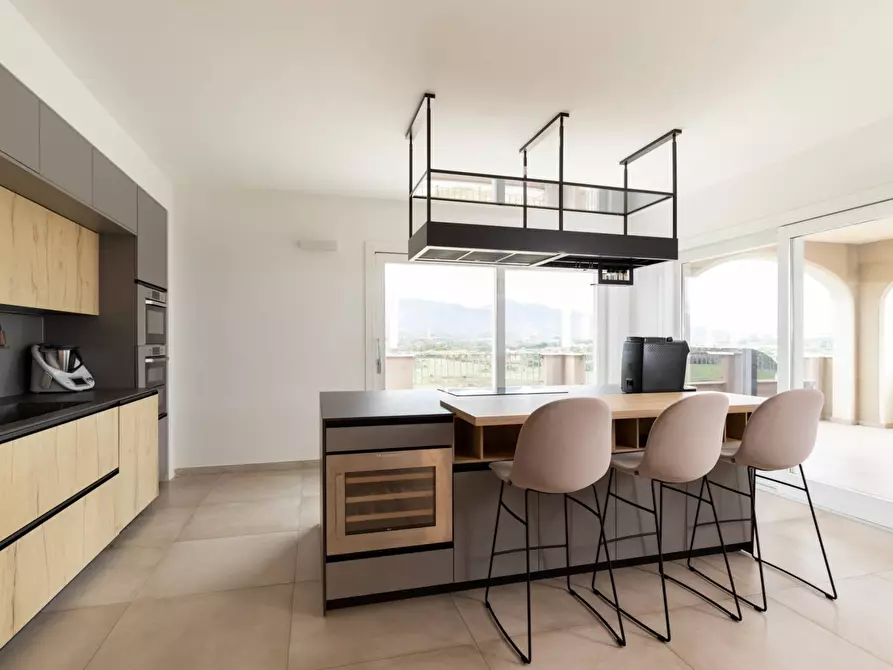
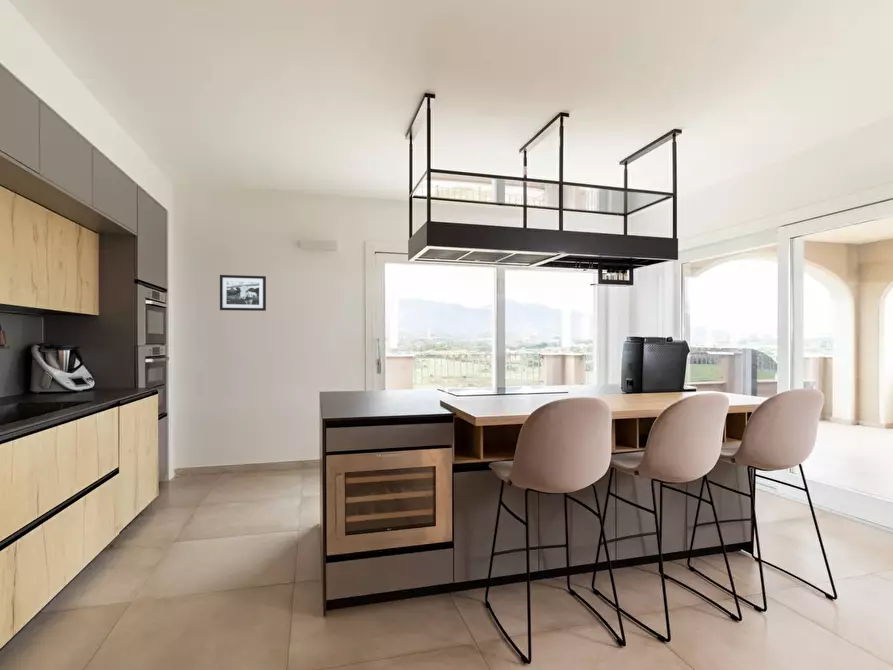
+ picture frame [219,274,267,312]
